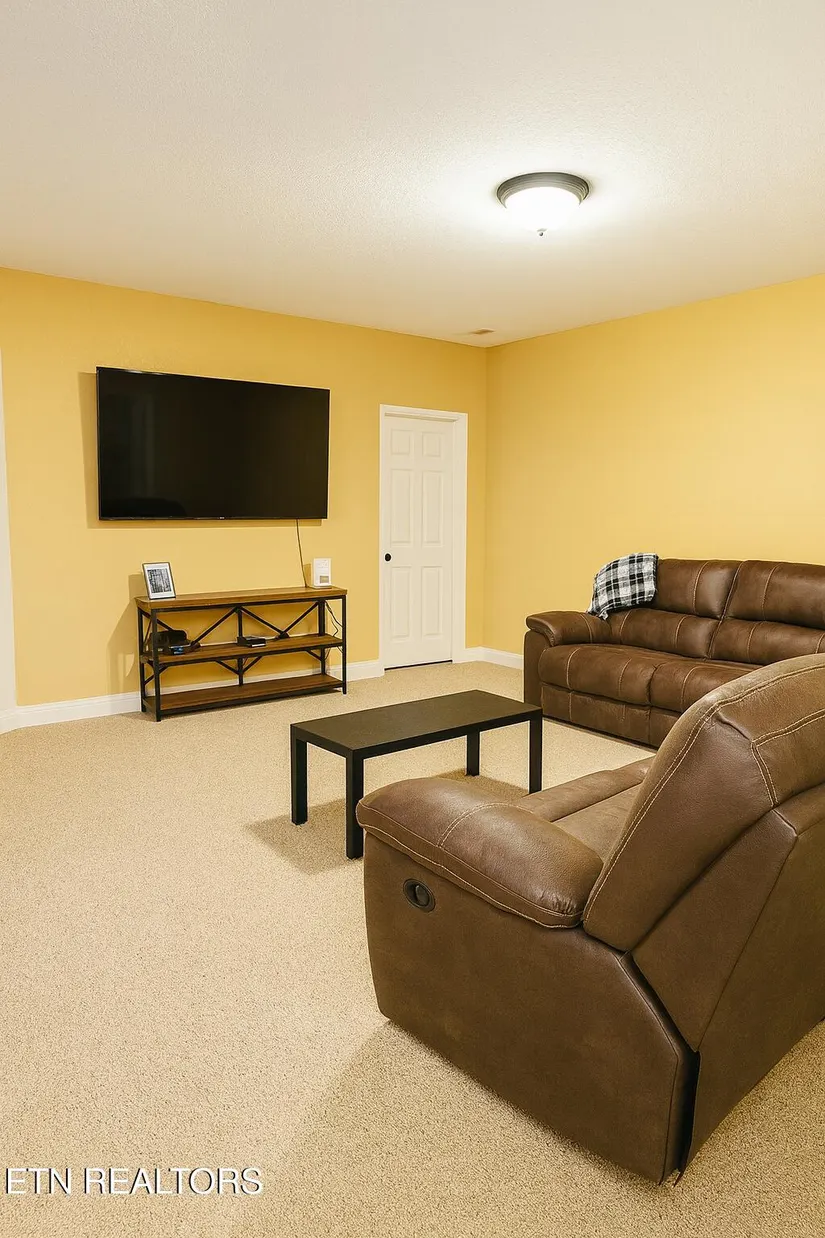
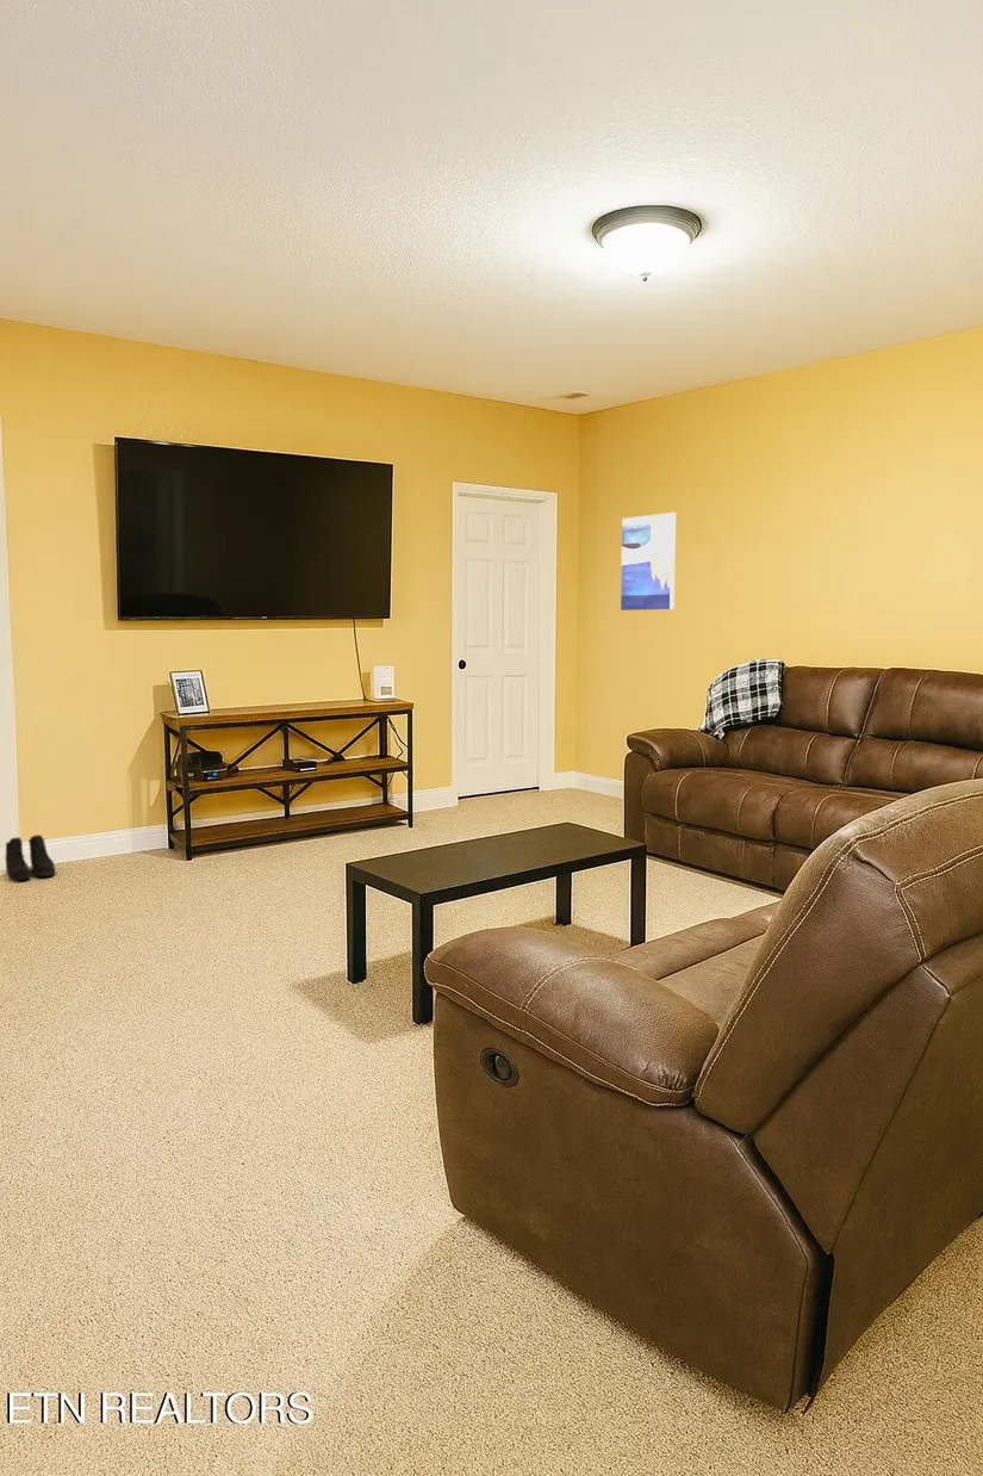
+ wall art [620,511,677,612]
+ boots [4,833,57,882]
